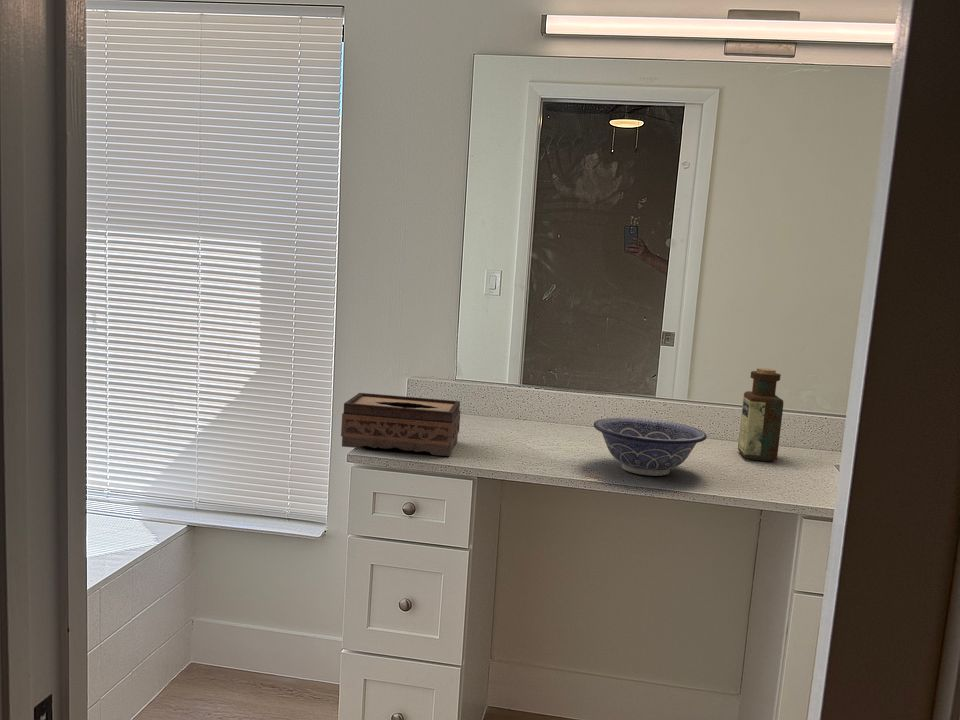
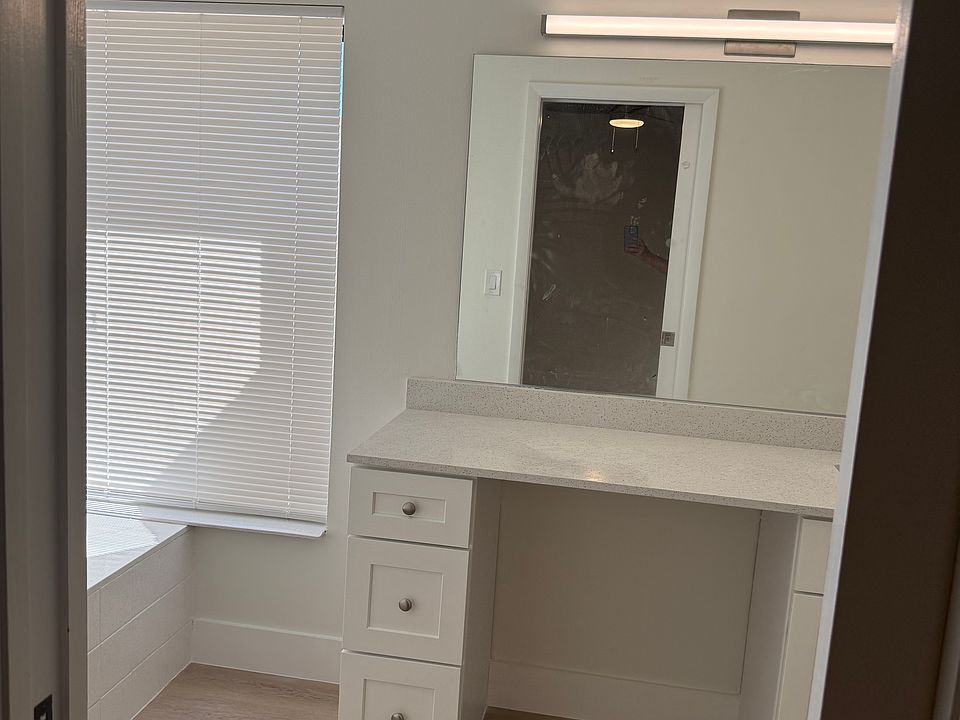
- tissue box [340,392,462,457]
- decorative bowl [593,417,708,477]
- bottle [737,367,784,462]
